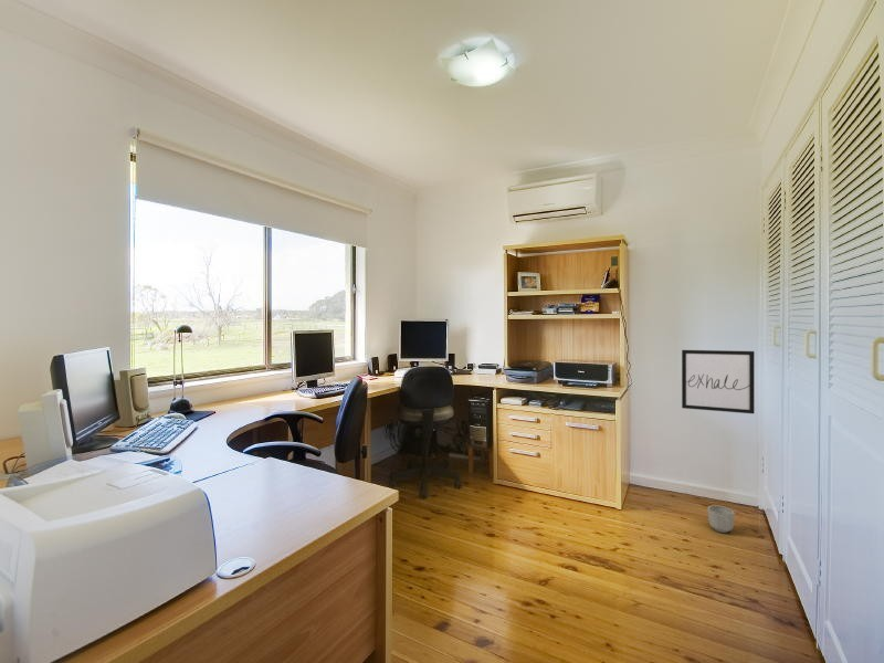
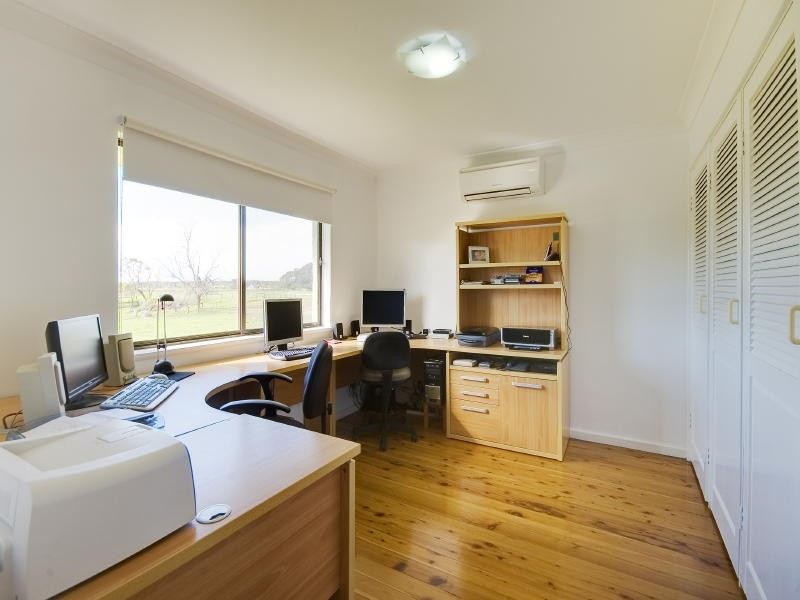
- planter [707,504,736,534]
- wall art [681,349,756,414]
